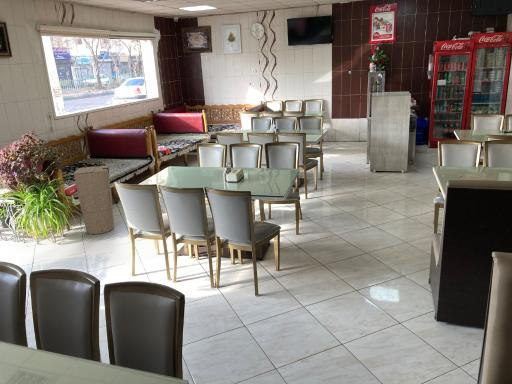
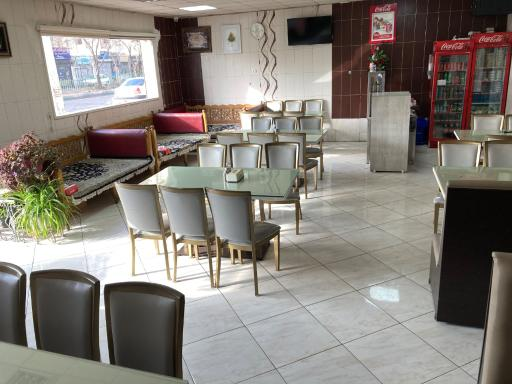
- trash can [73,165,115,235]
